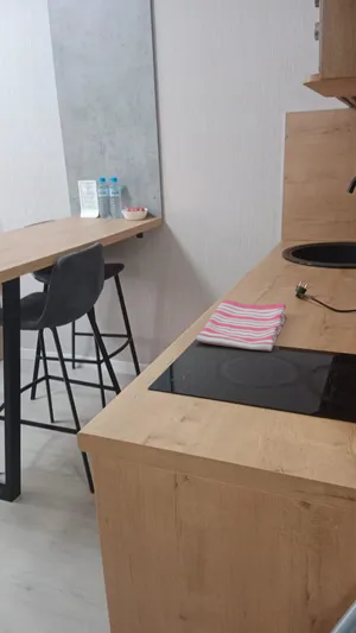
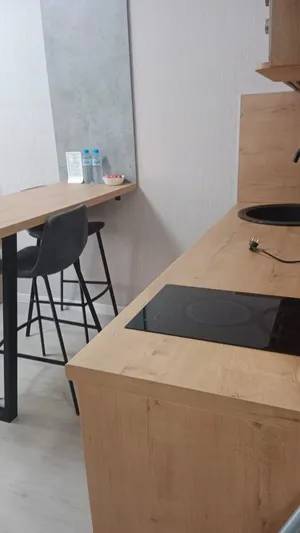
- dish towel [196,298,287,353]
